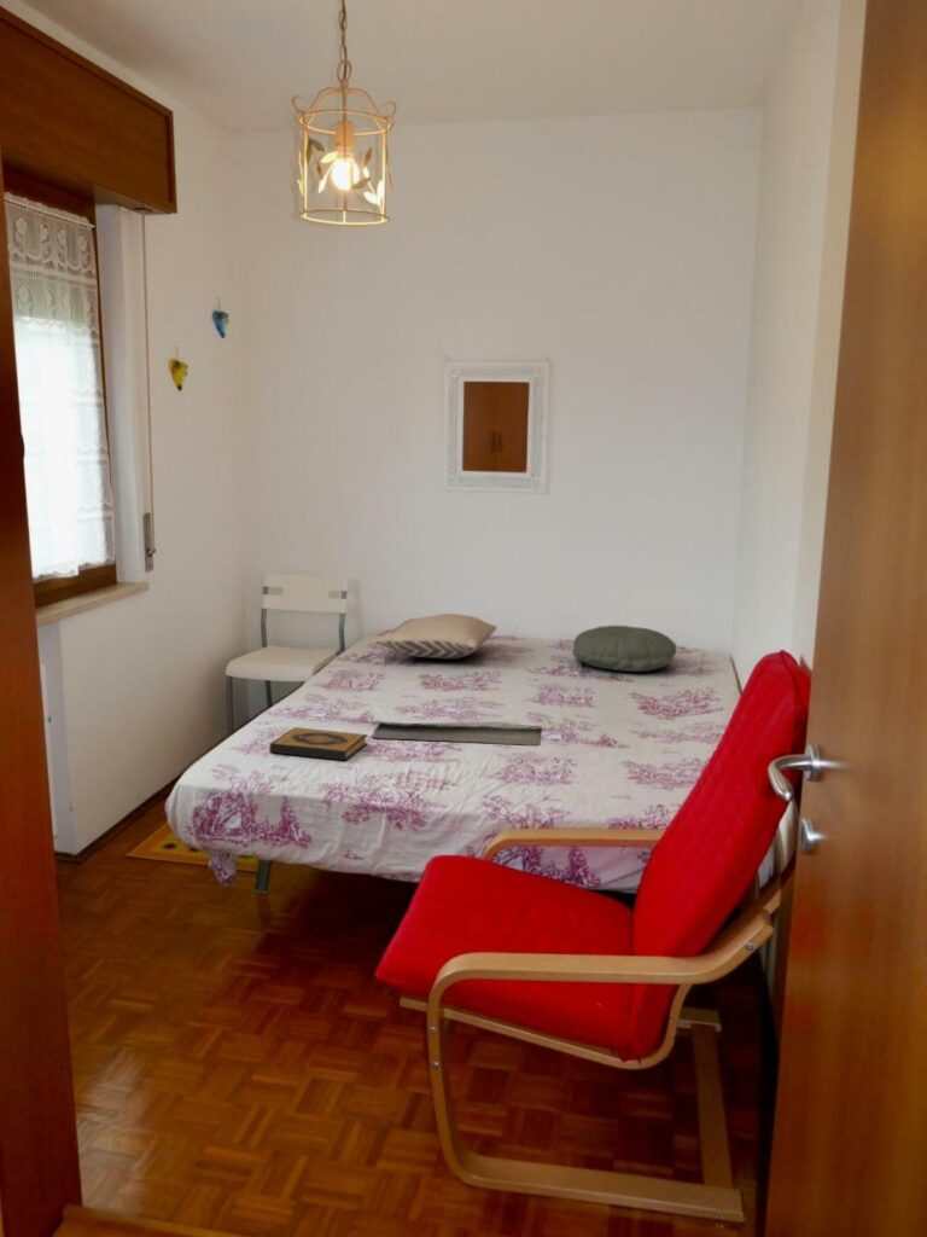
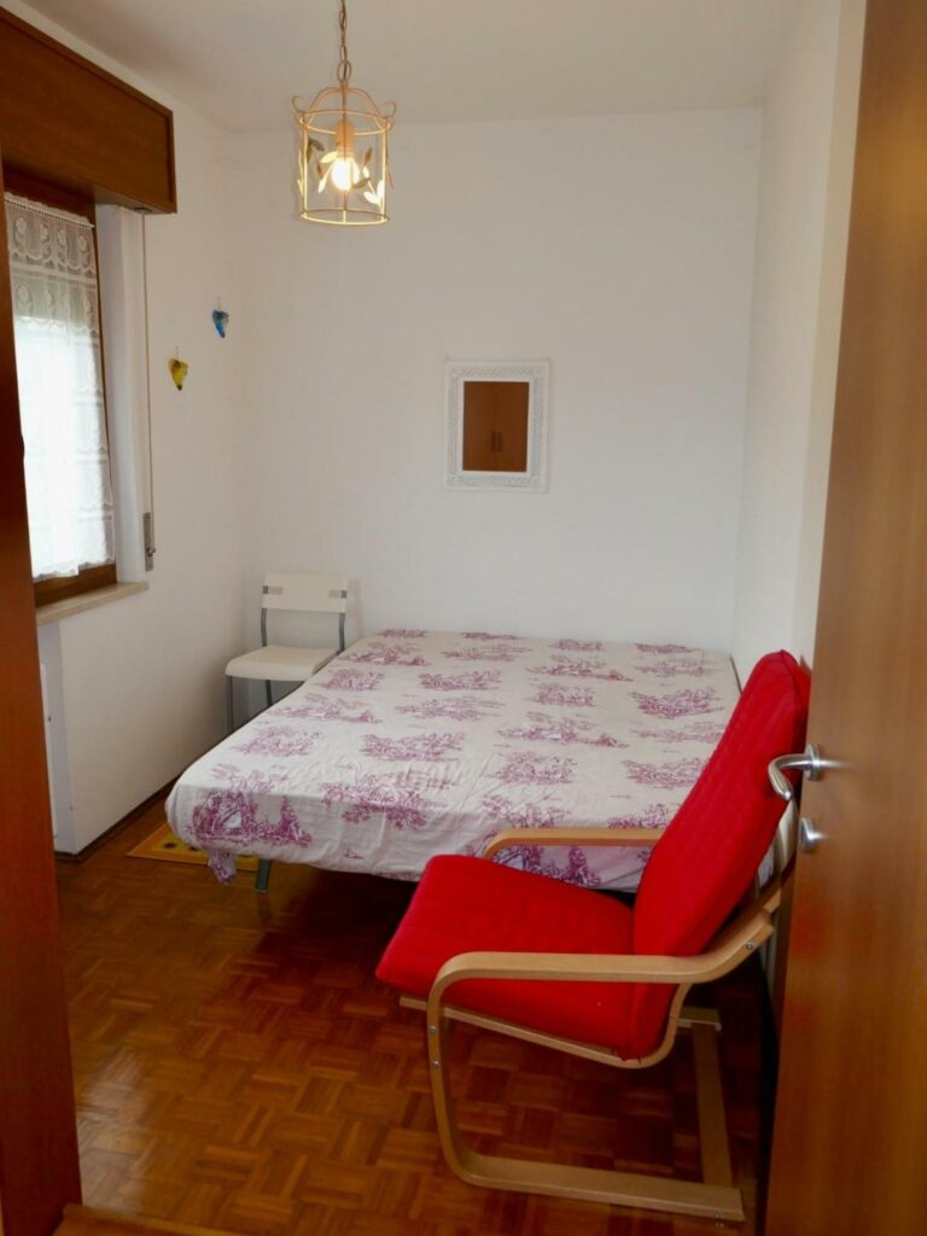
- pillow [374,612,499,660]
- bath mat [371,721,542,747]
- pillow [571,625,677,673]
- hardback book [268,726,368,761]
